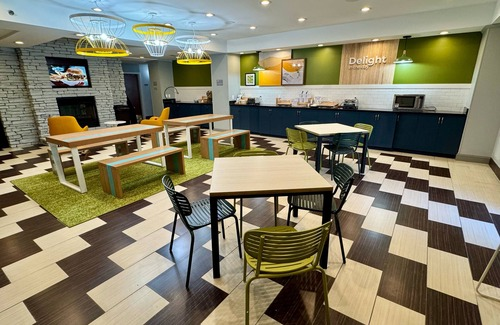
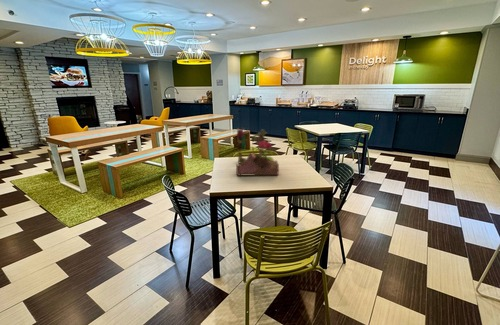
+ potted flower [235,126,280,177]
